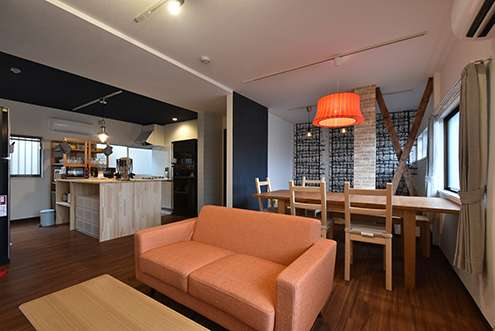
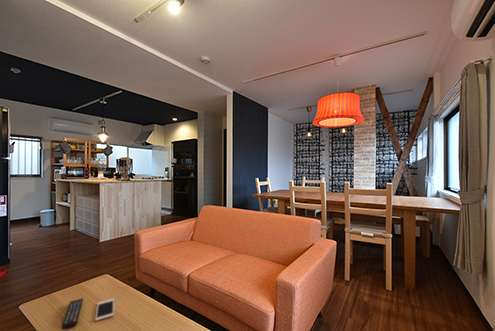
+ remote control [61,297,84,331]
+ cell phone [94,298,115,322]
